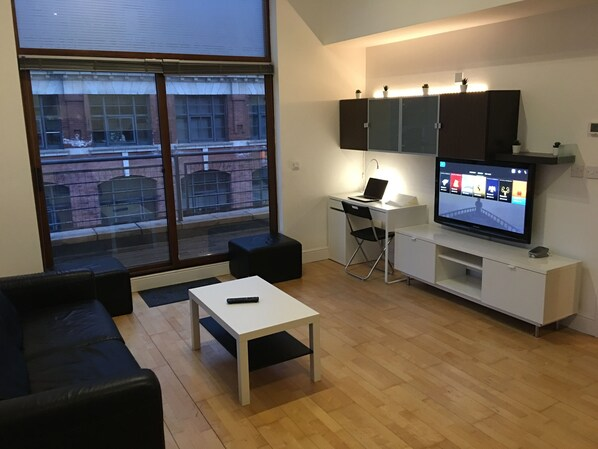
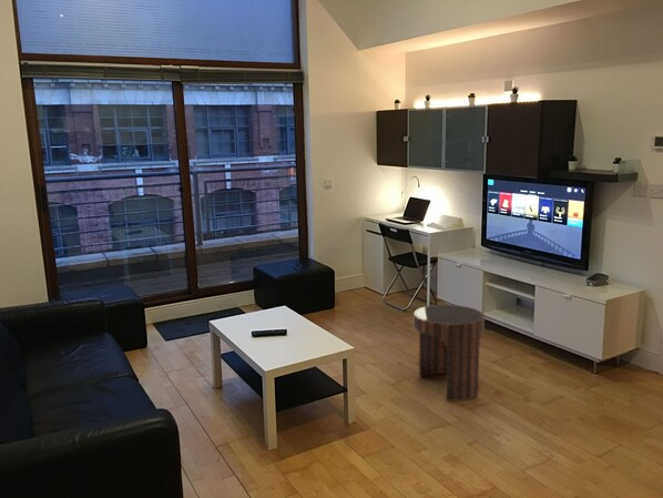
+ side table [412,304,486,403]
